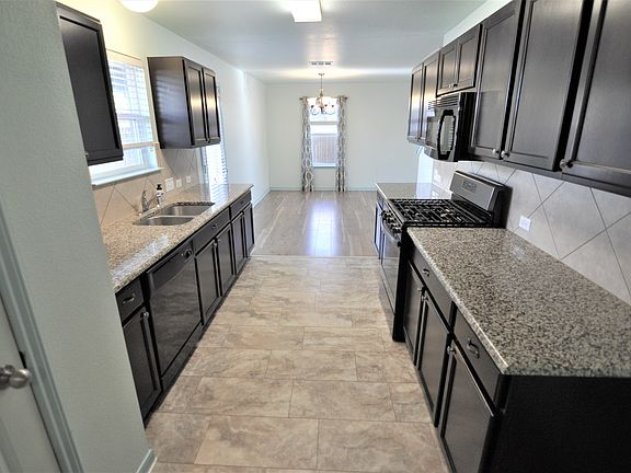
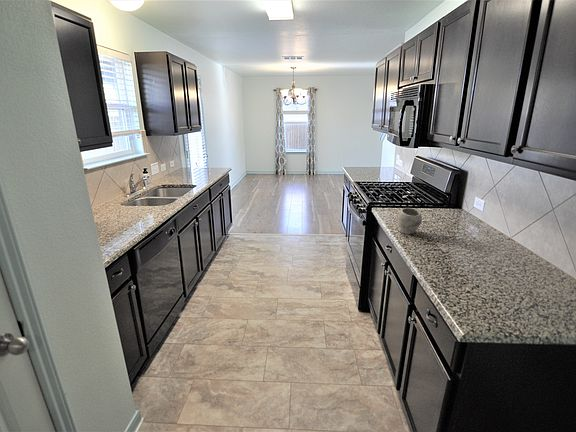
+ bowl [396,207,423,235]
